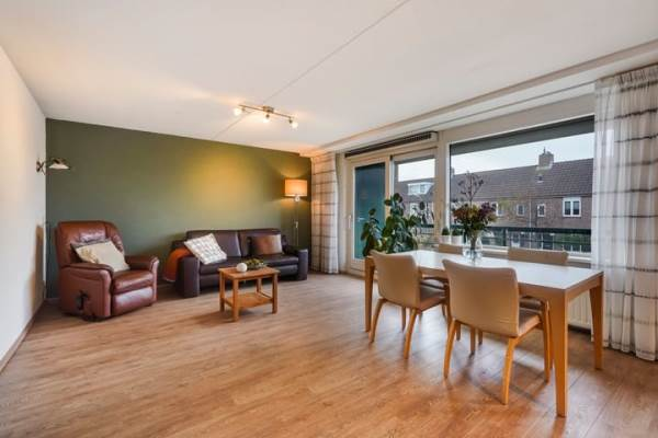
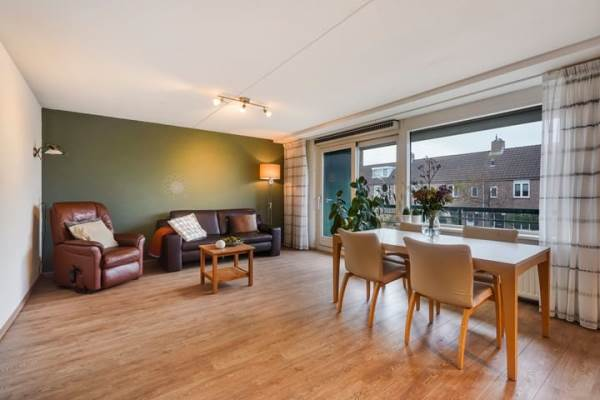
+ decorative wall piece [161,173,192,202]
